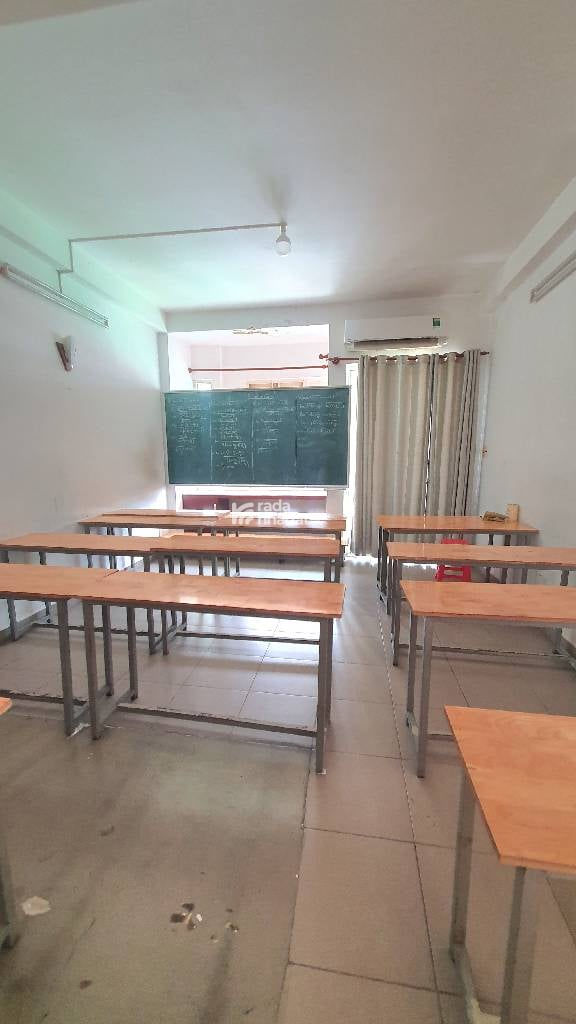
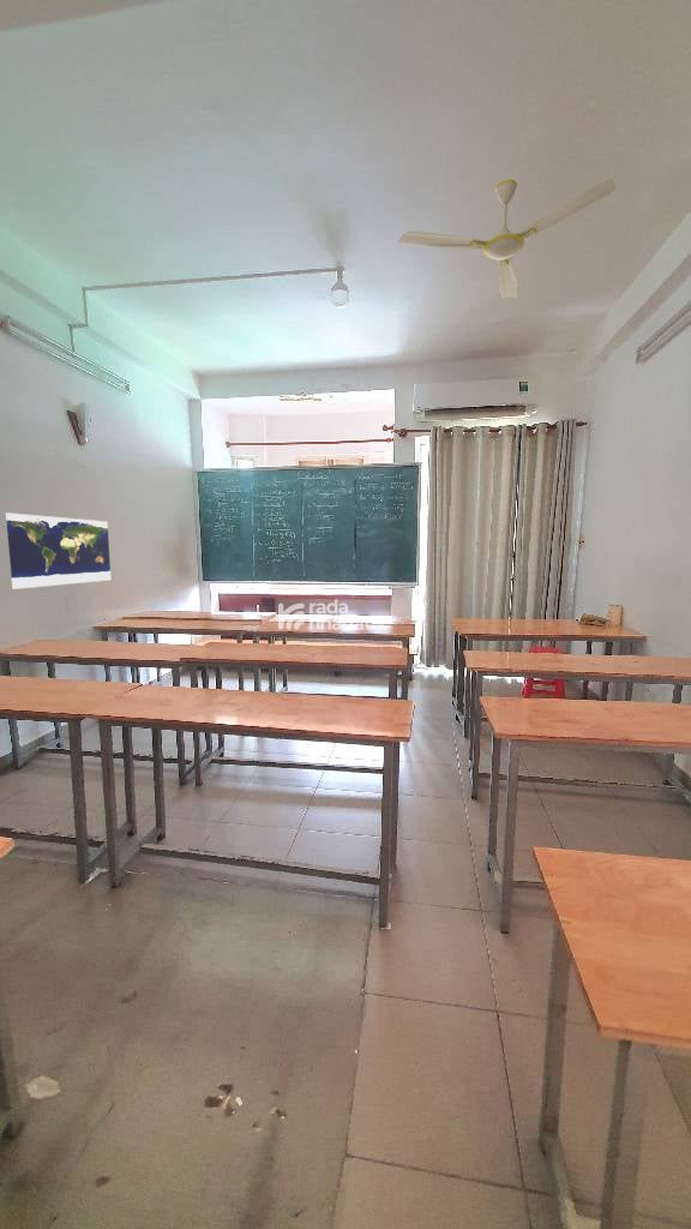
+ map [5,511,112,590]
+ ceiling fan [398,178,617,300]
